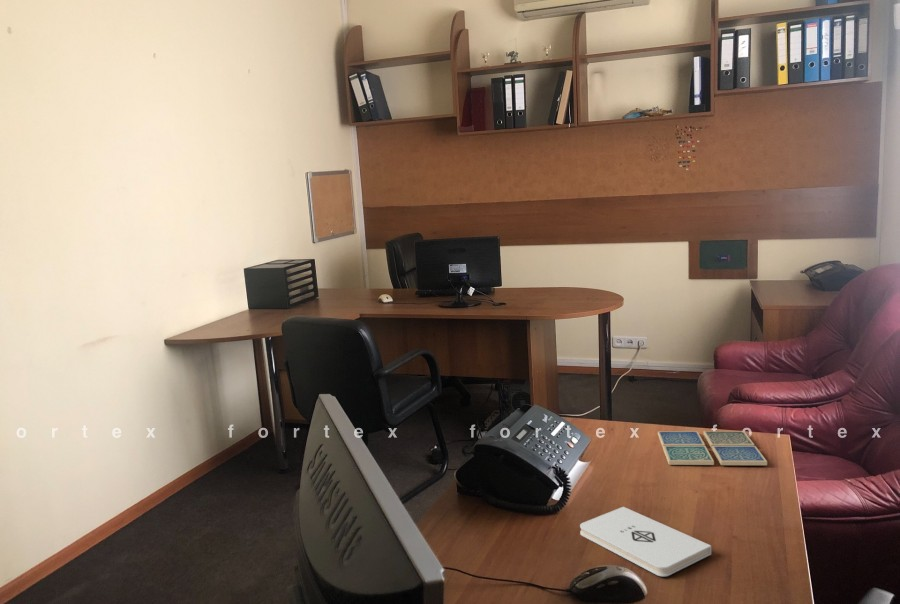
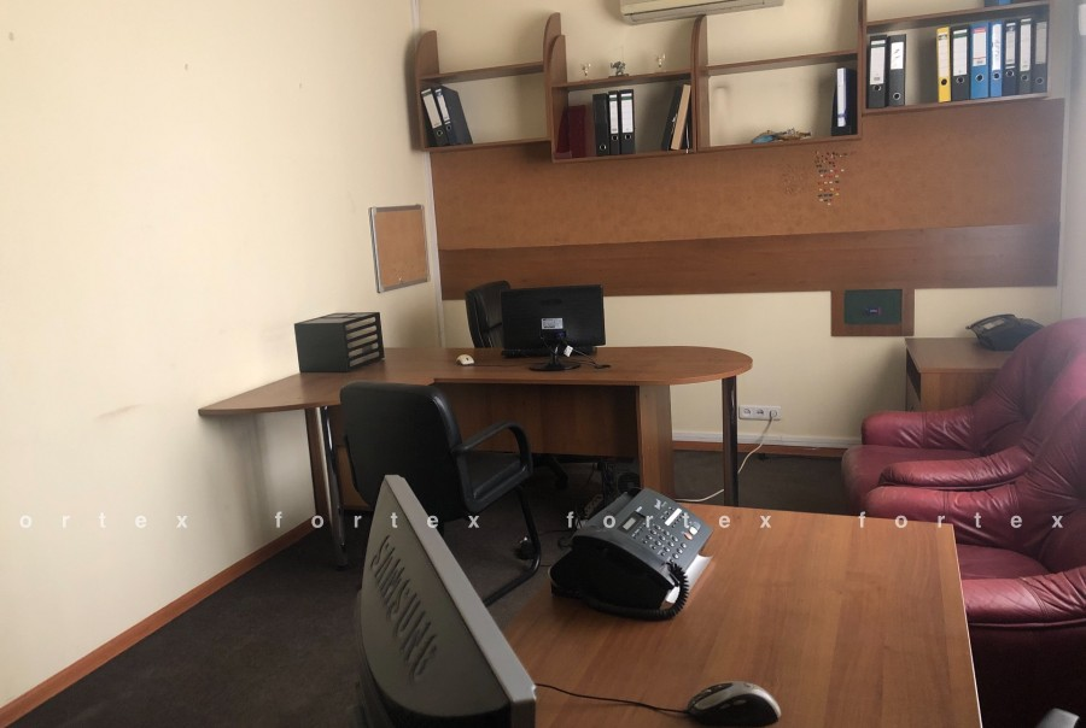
- drink coaster [657,430,768,466]
- notepad [579,506,712,577]
